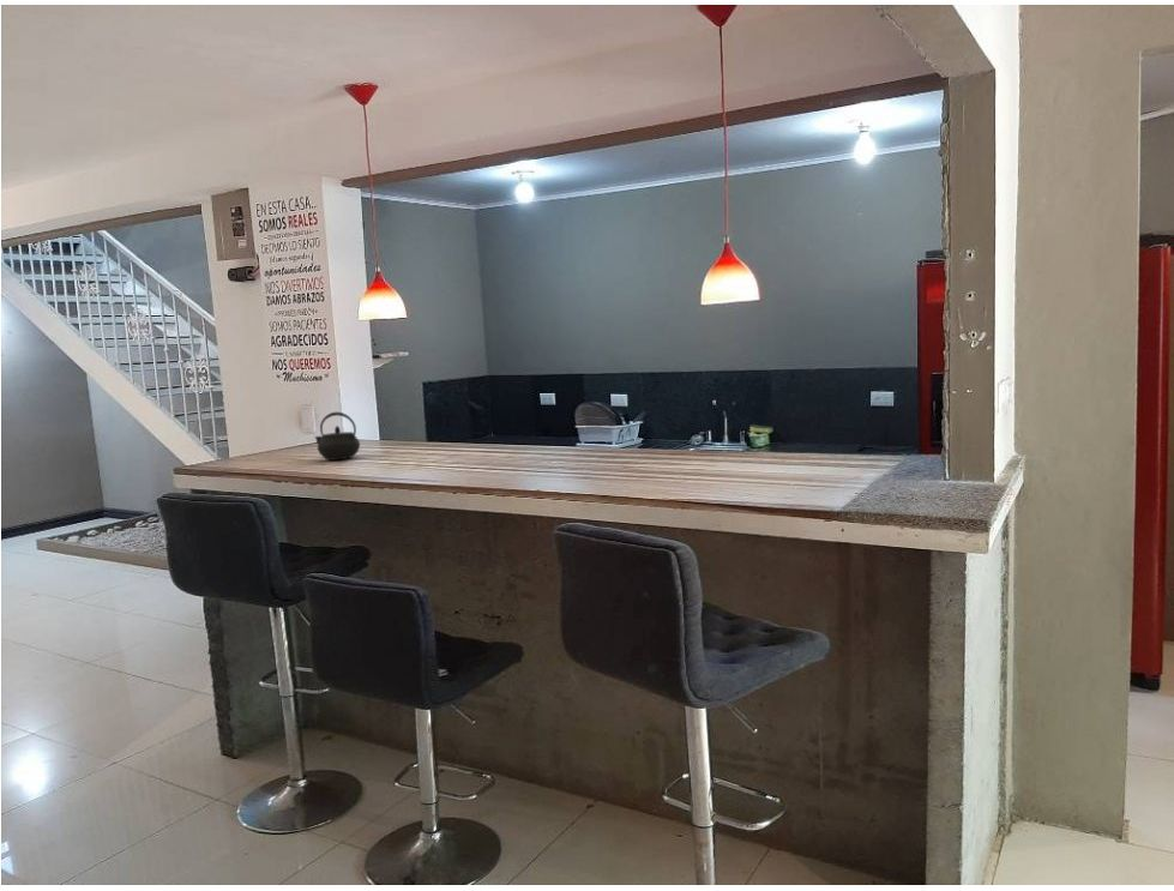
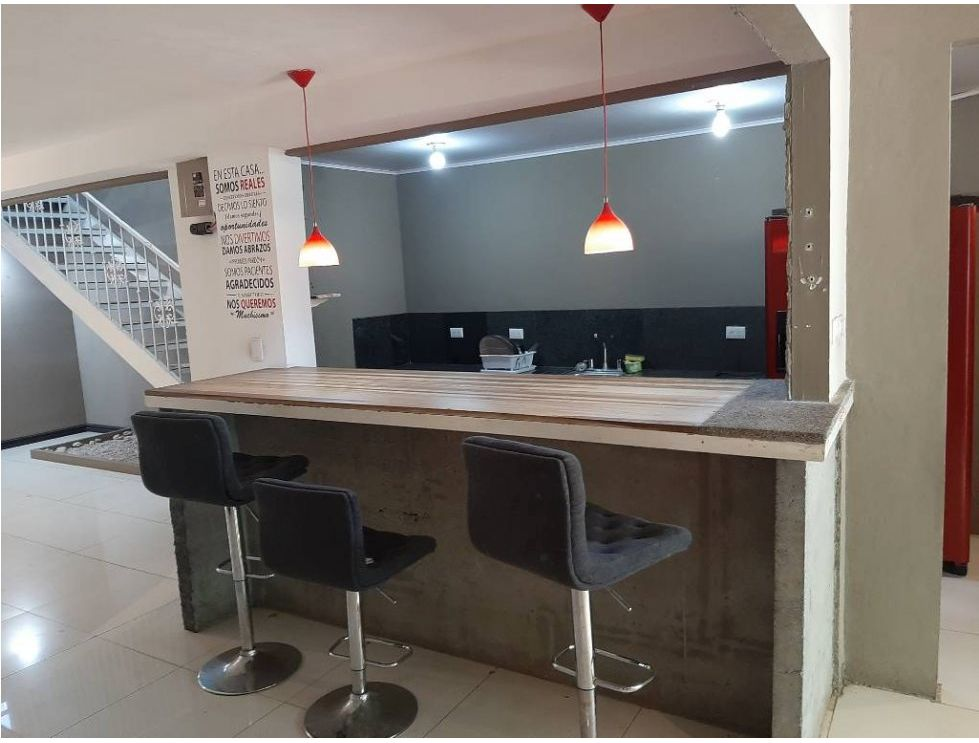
- kettle [313,411,361,462]
